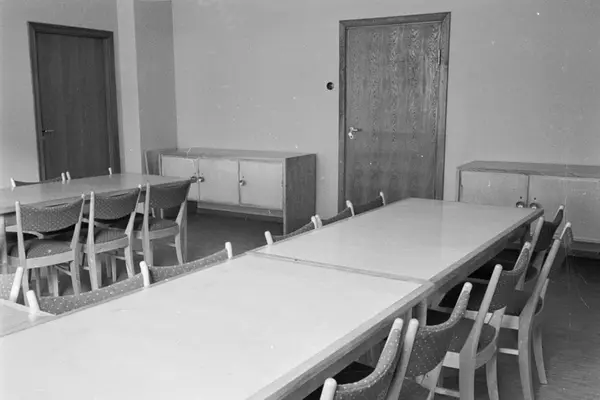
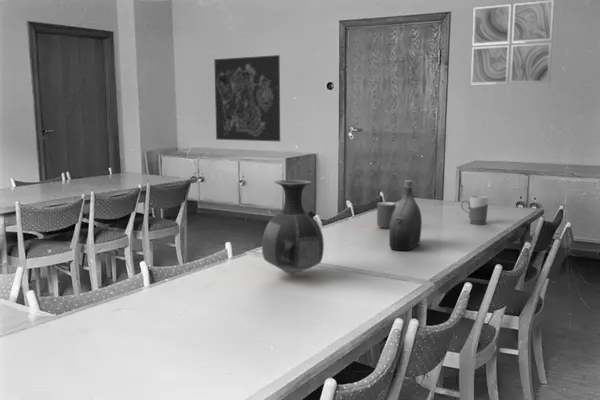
+ vase [261,179,325,276]
+ mug [460,195,489,225]
+ cup [376,201,397,229]
+ water jug [388,179,423,251]
+ map [213,54,281,142]
+ wall art [470,0,556,85]
